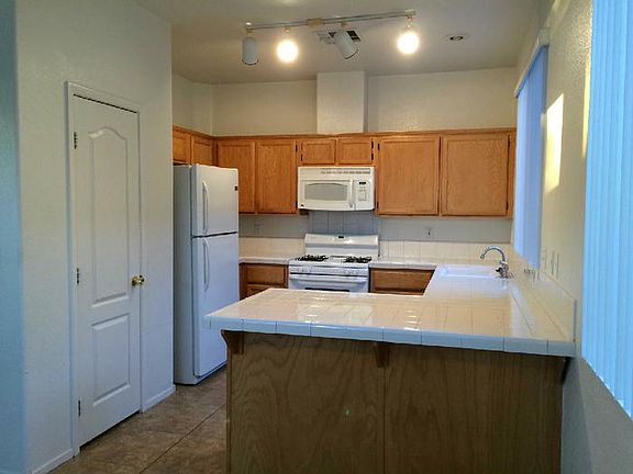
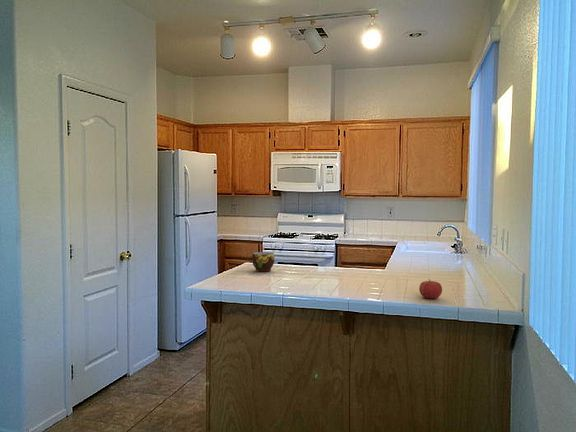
+ fruit [418,278,443,300]
+ cup [251,251,275,273]
